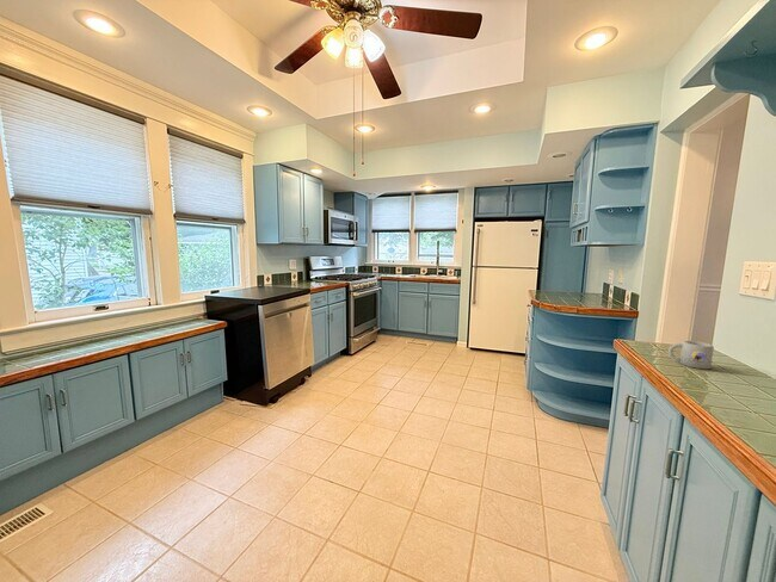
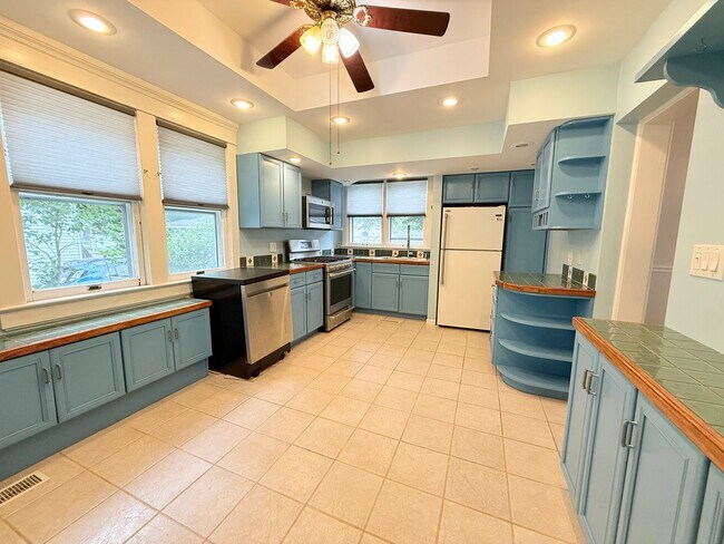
- mug [667,340,715,370]
